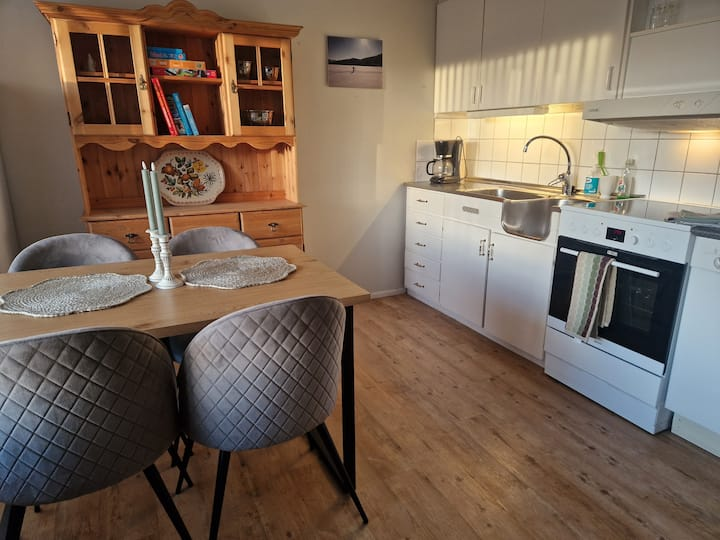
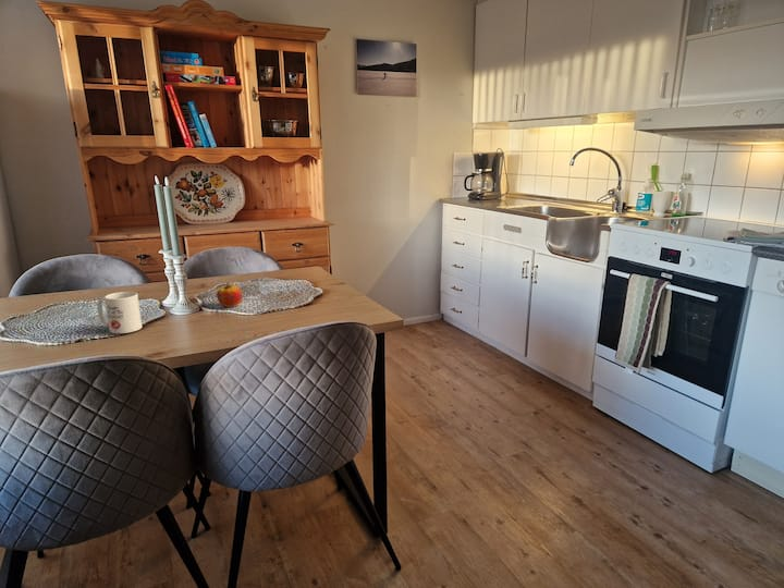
+ mug [97,291,143,334]
+ apple [216,281,243,308]
